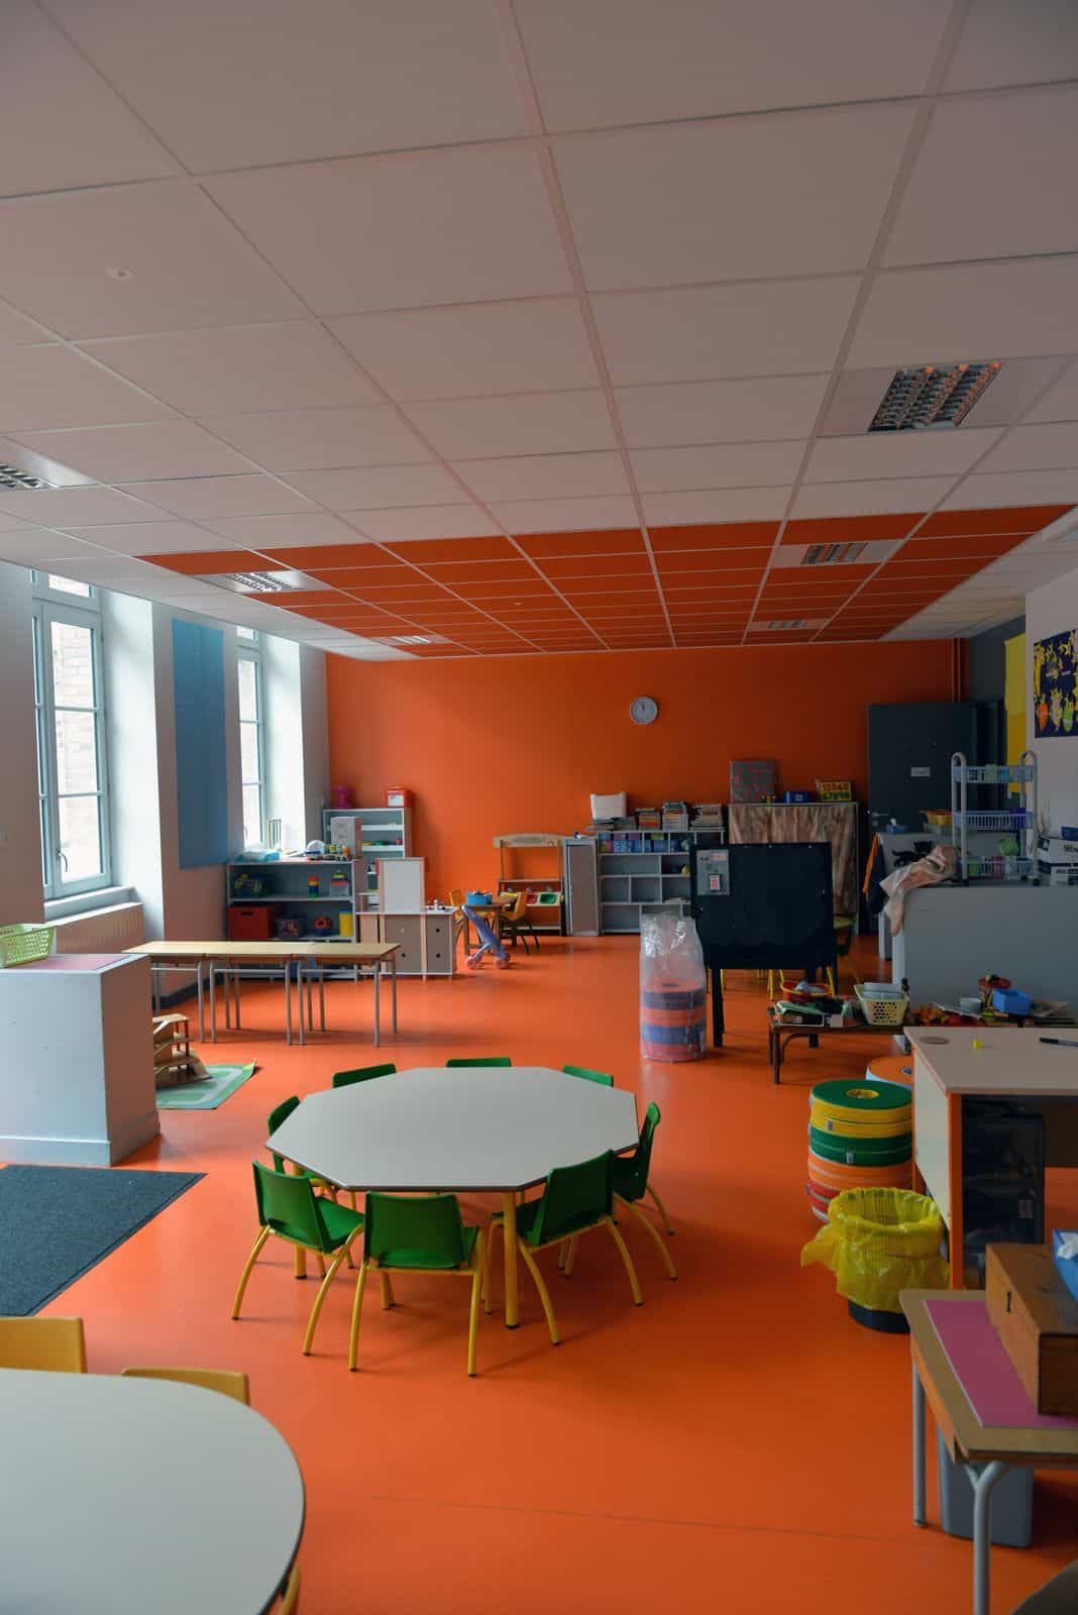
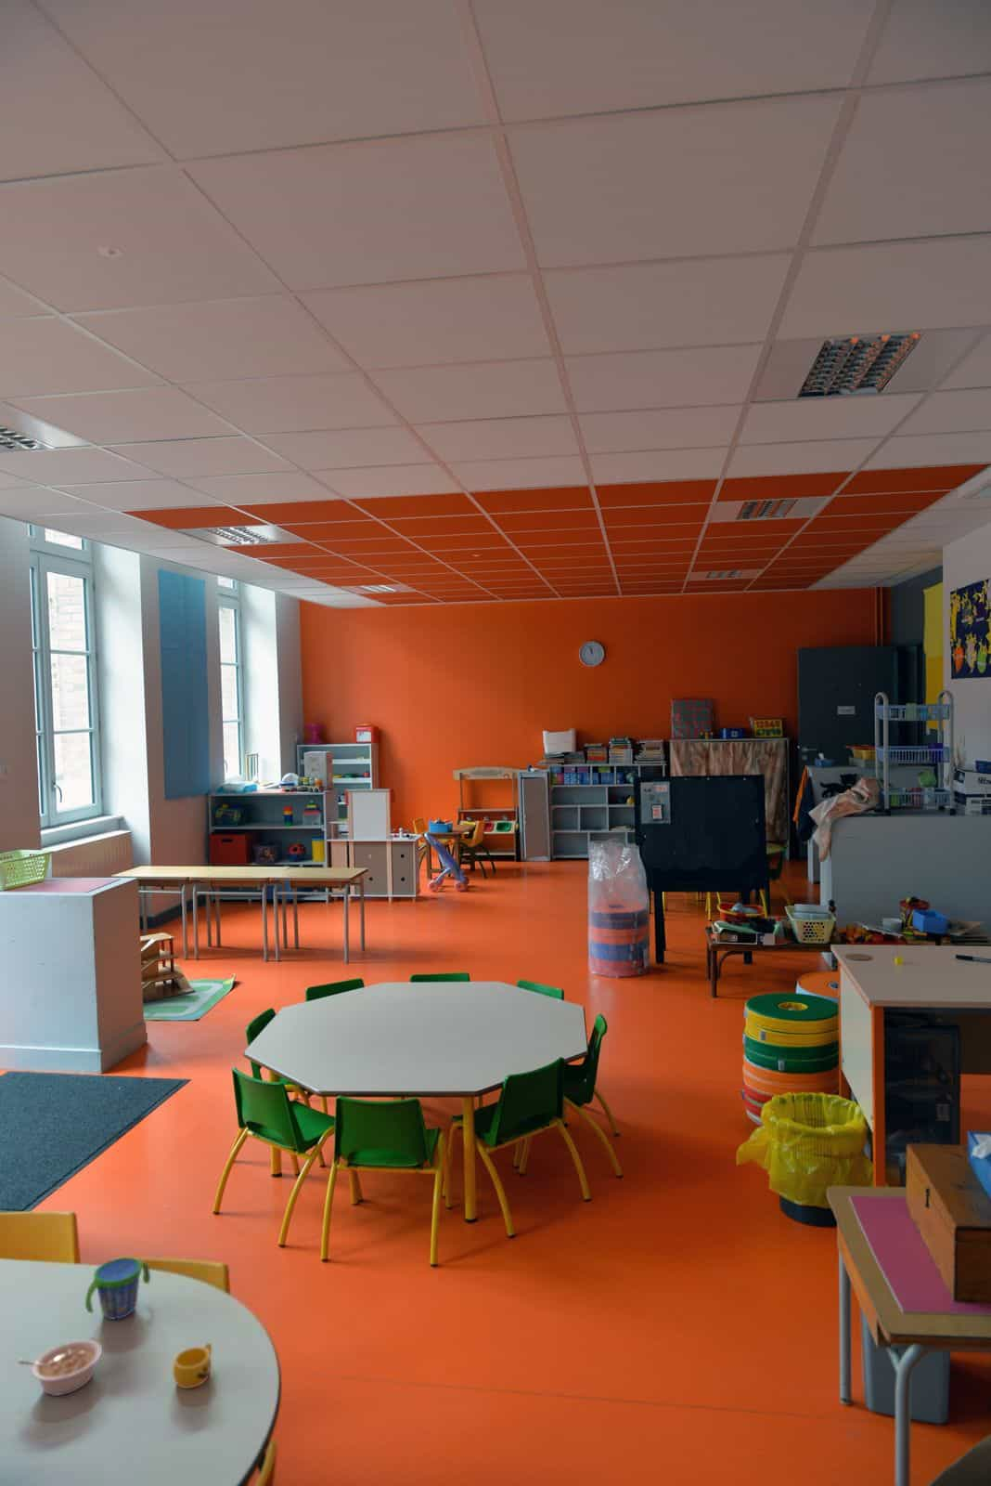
+ snack cup [84,1257,152,1321]
+ cup [171,1342,212,1390]
+ legume [18,1339,103,1396]
